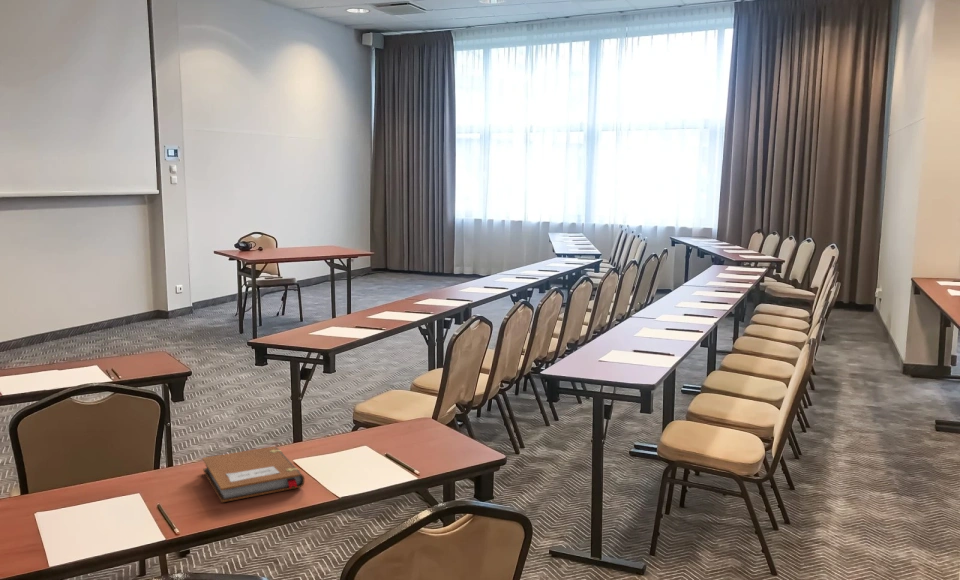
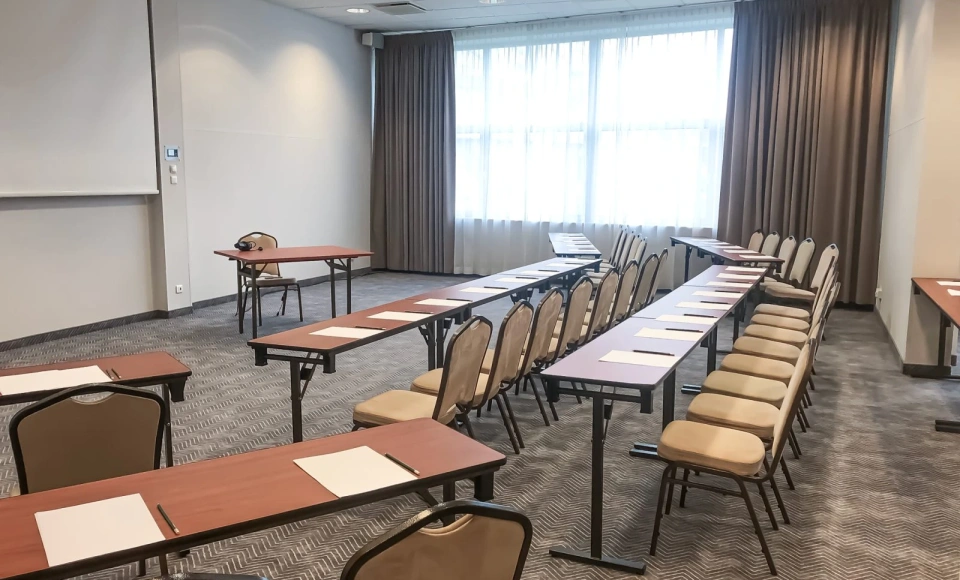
- notebook [202,446,305,503]
